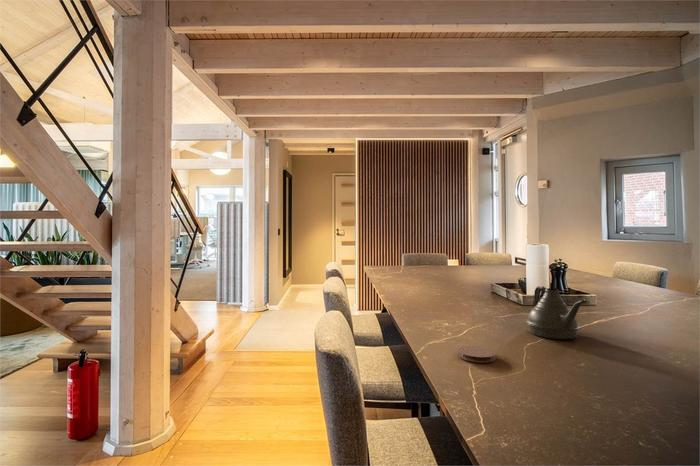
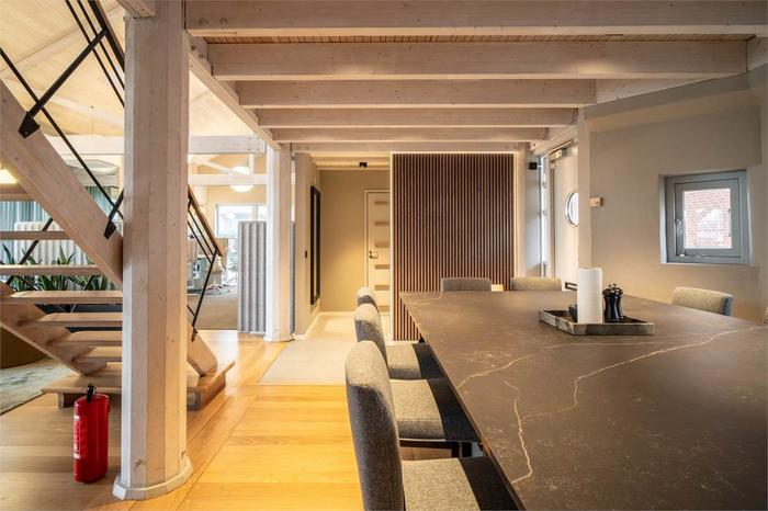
- coaster [457,345,497,363]
- teapot [525,285,588,340]
